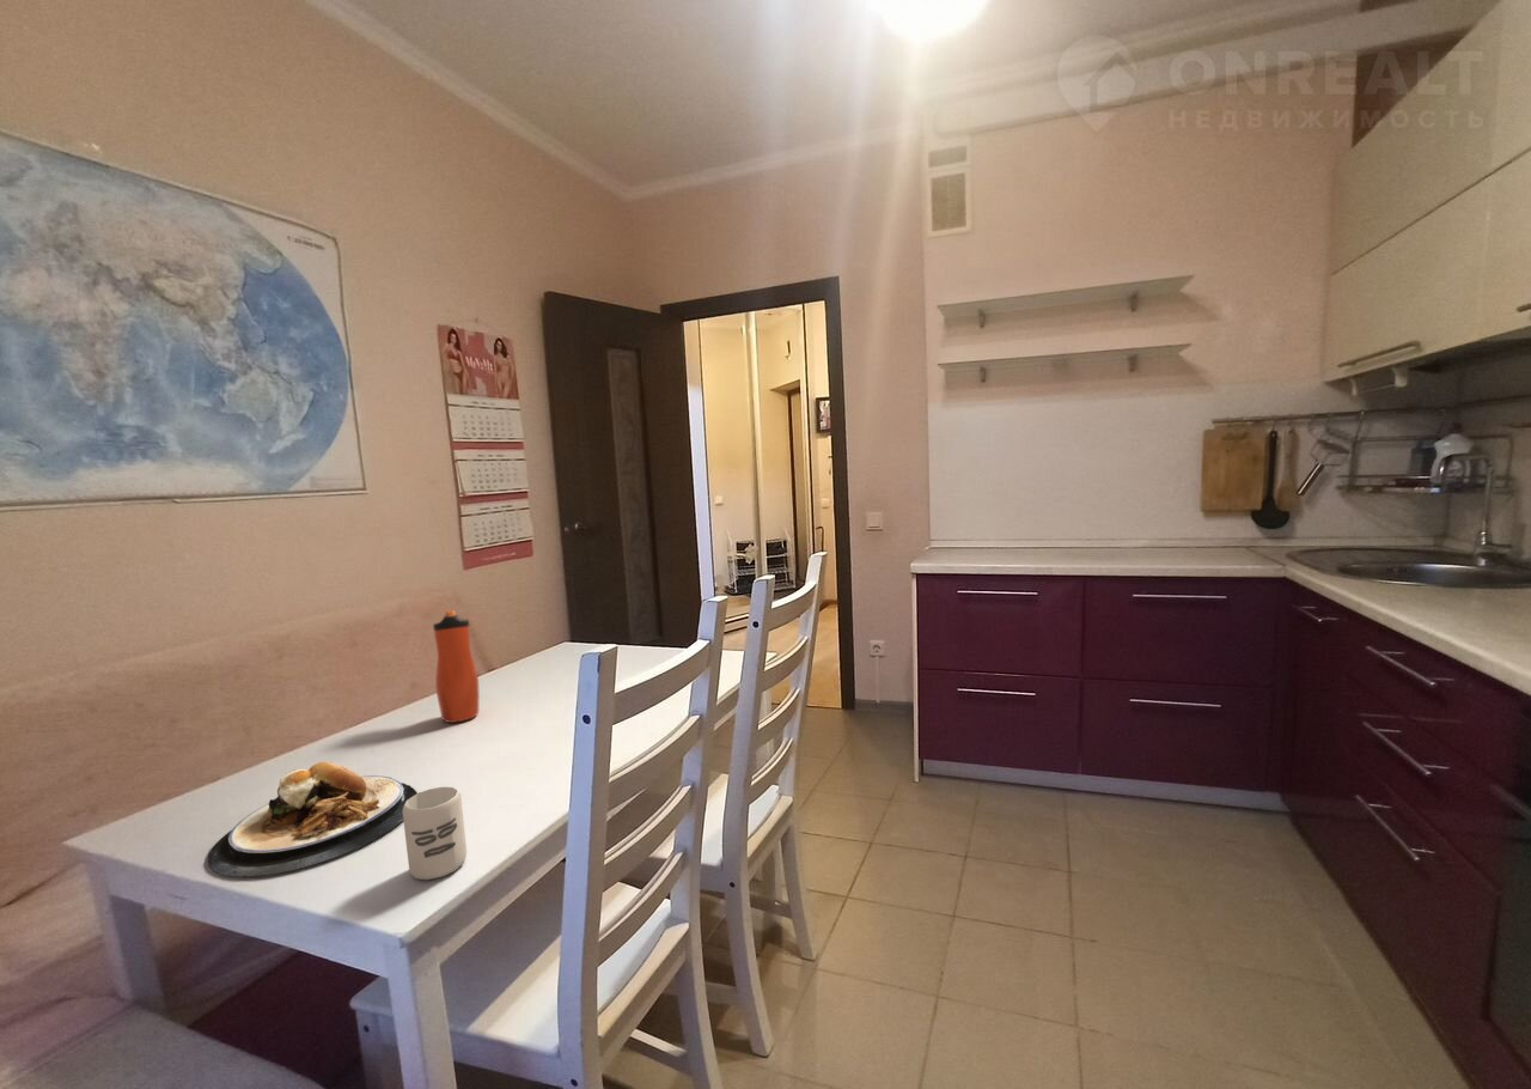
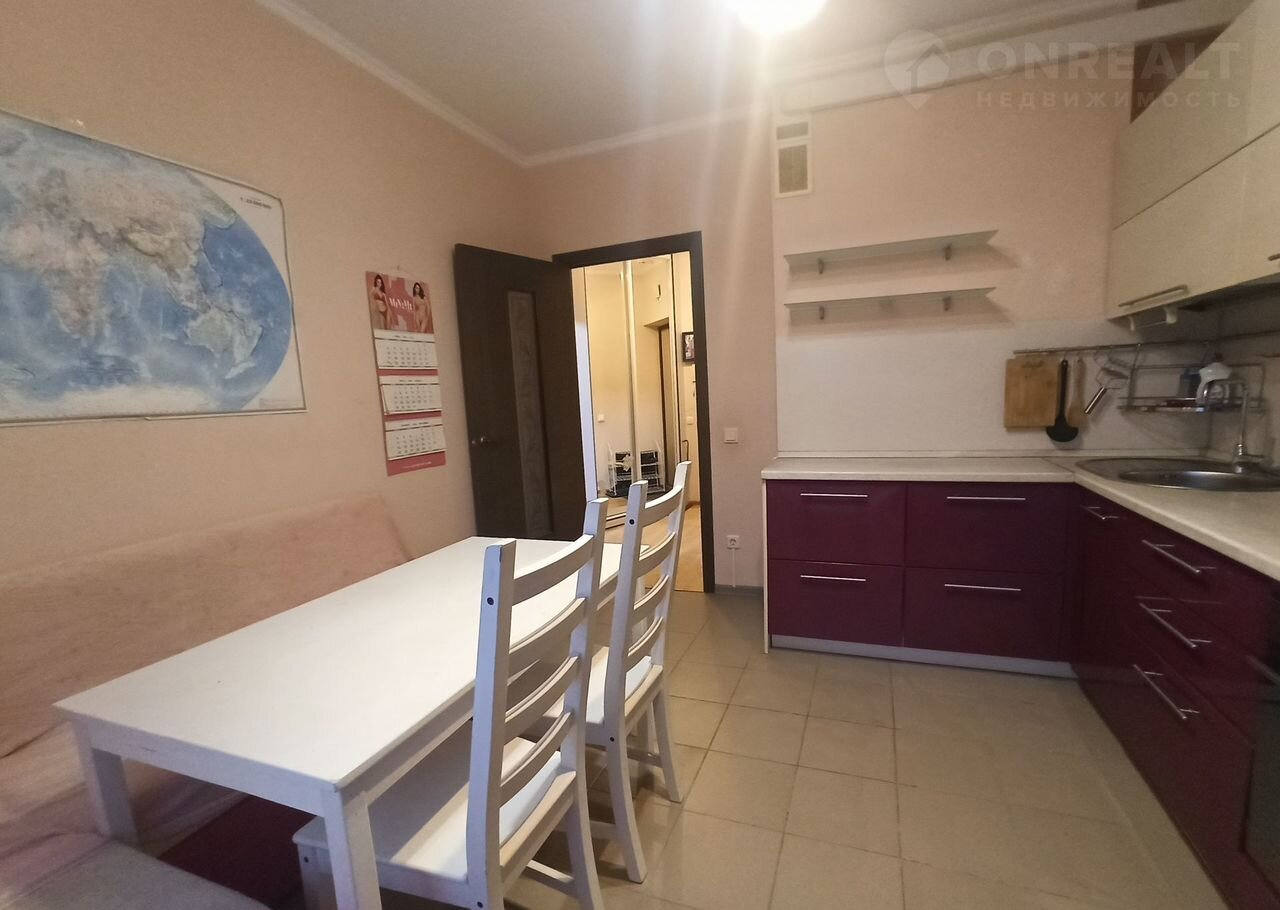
- water bottle [432,609,481,724]
- plate [207,761,419,878]
- cup [403,786,468,881]
